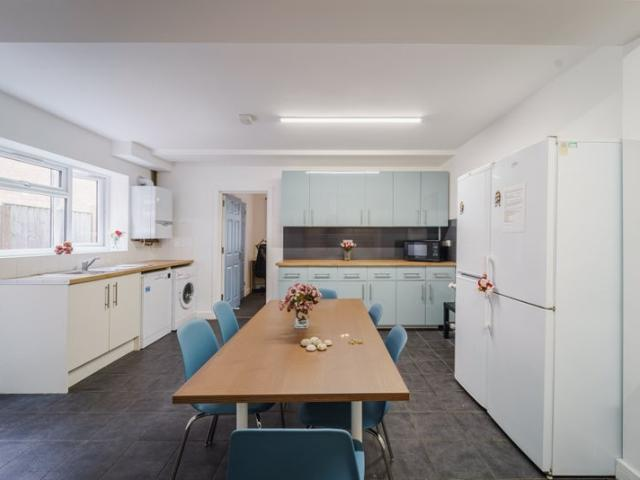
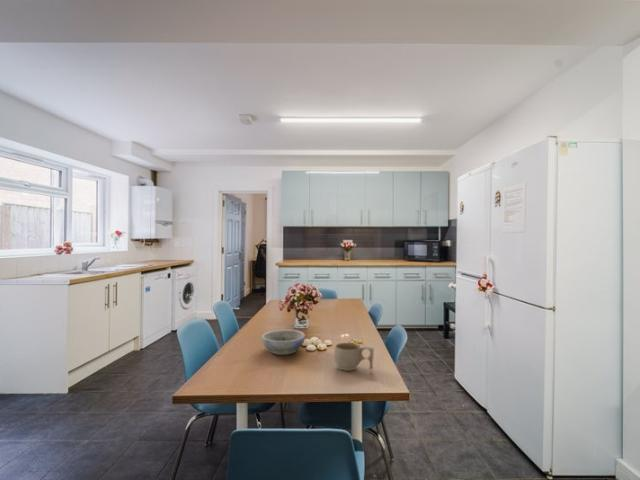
+ bowl [261,329,306,356]
+ cup [333,342,375,372]
